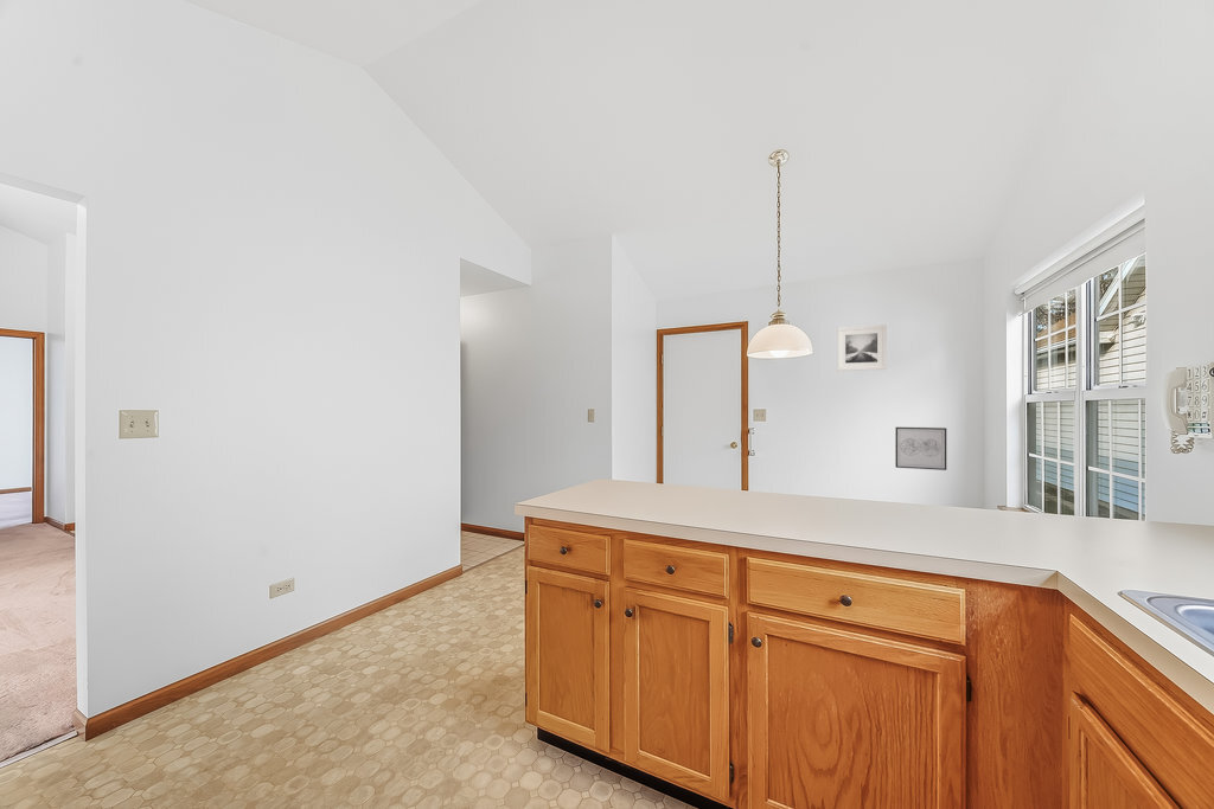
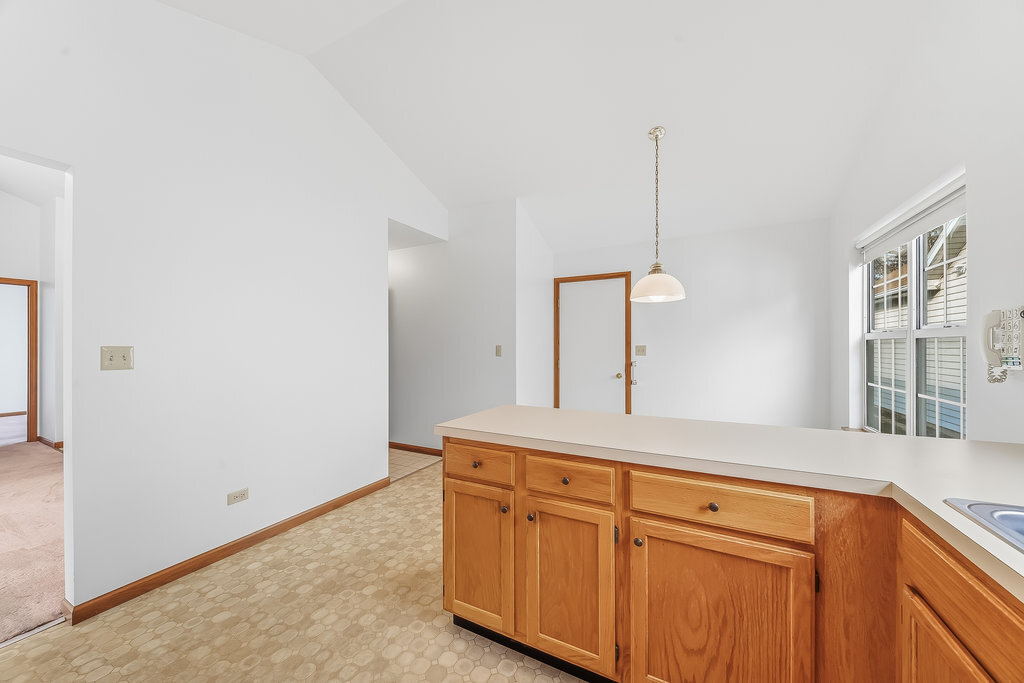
- wall art [894,426,947,471]
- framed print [836,323,888,372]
